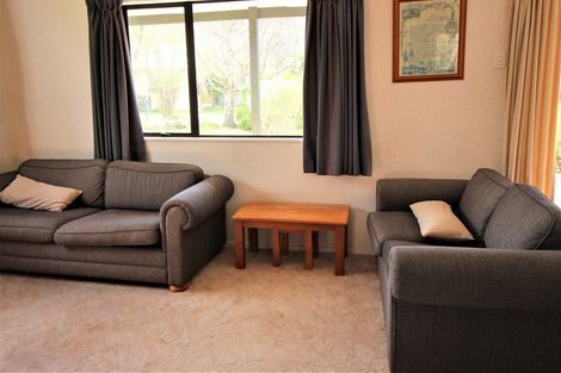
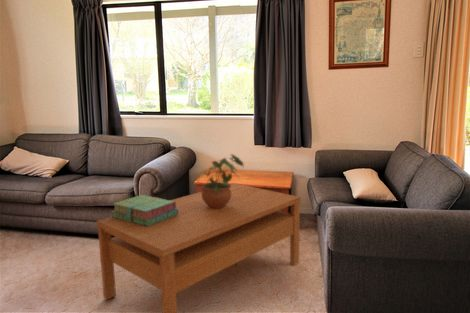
+ potted plant [197,153,245,209]
+ stack of books [110,194,178,226]
+ coffee table [96,182,301,313]
